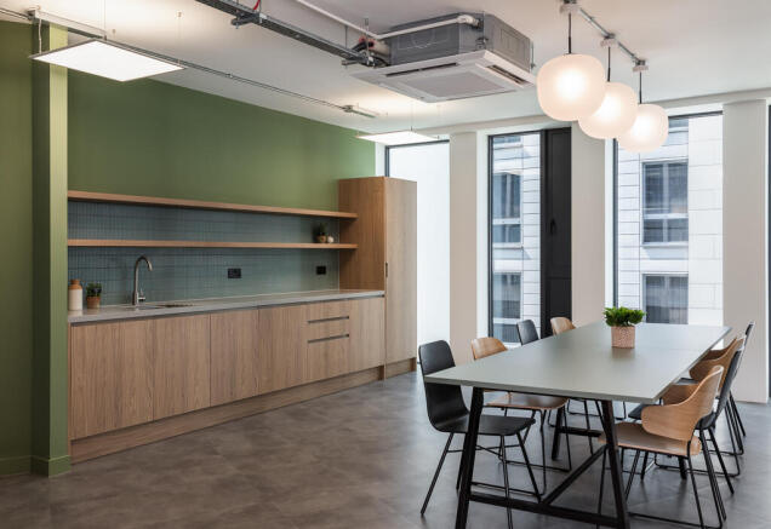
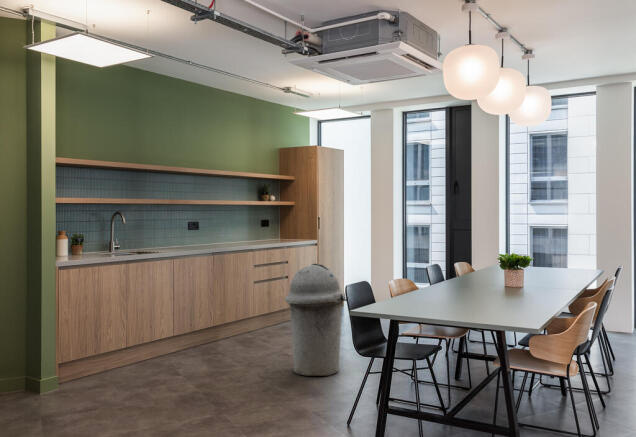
+ trash can [284,263,347,377]
